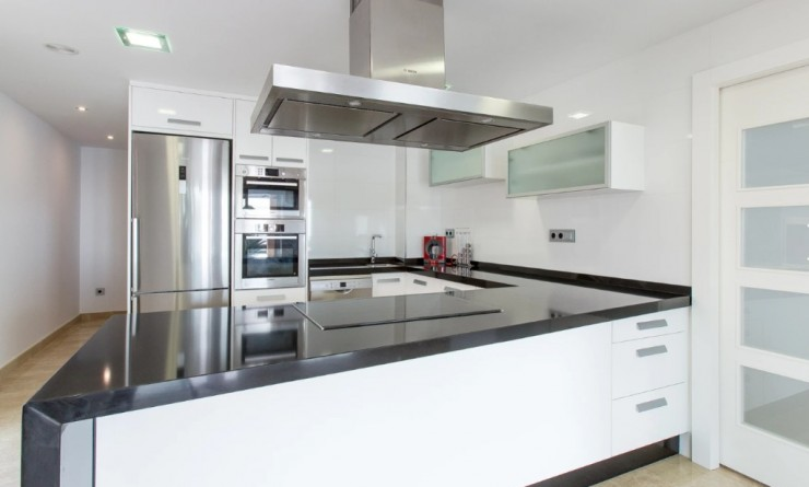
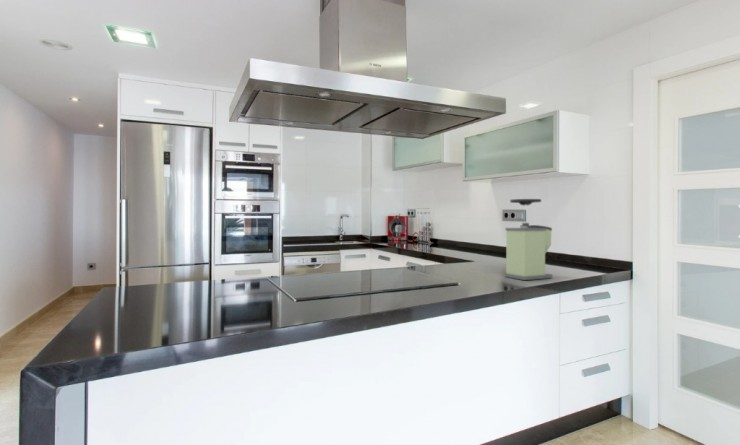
+ coffee grinder [504,198,554,281]
